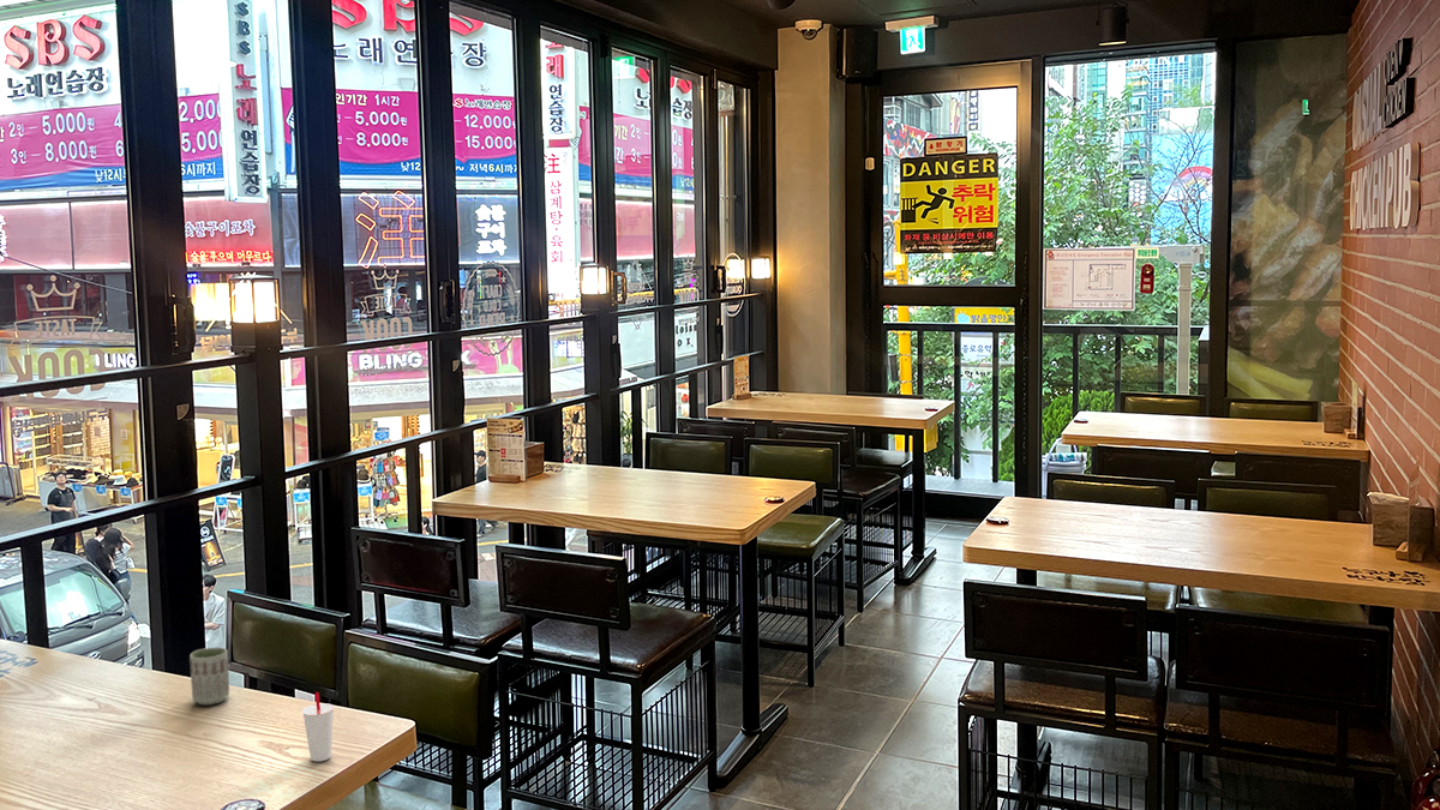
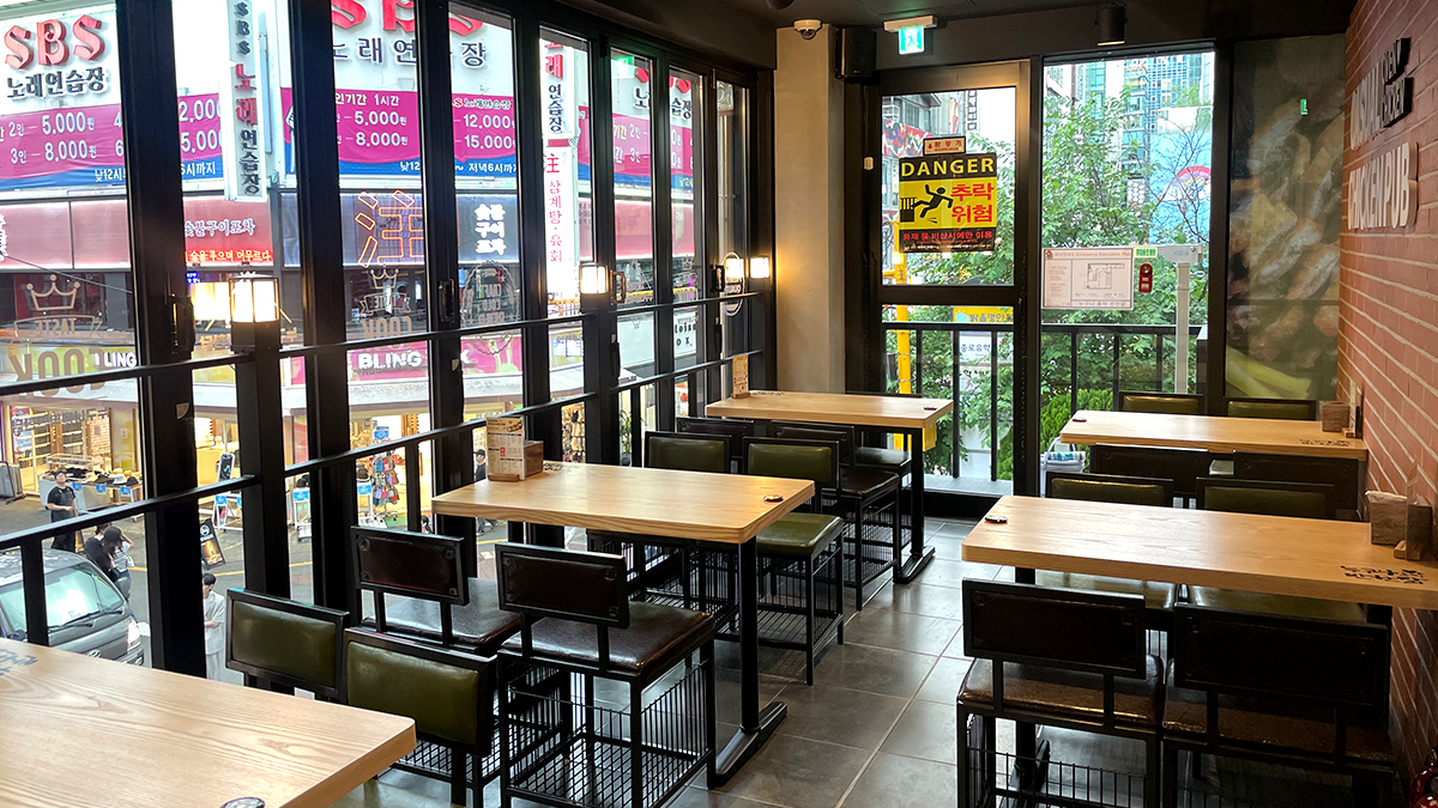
- cup [301,691,335,762]
- cup [188,647,230,706]
